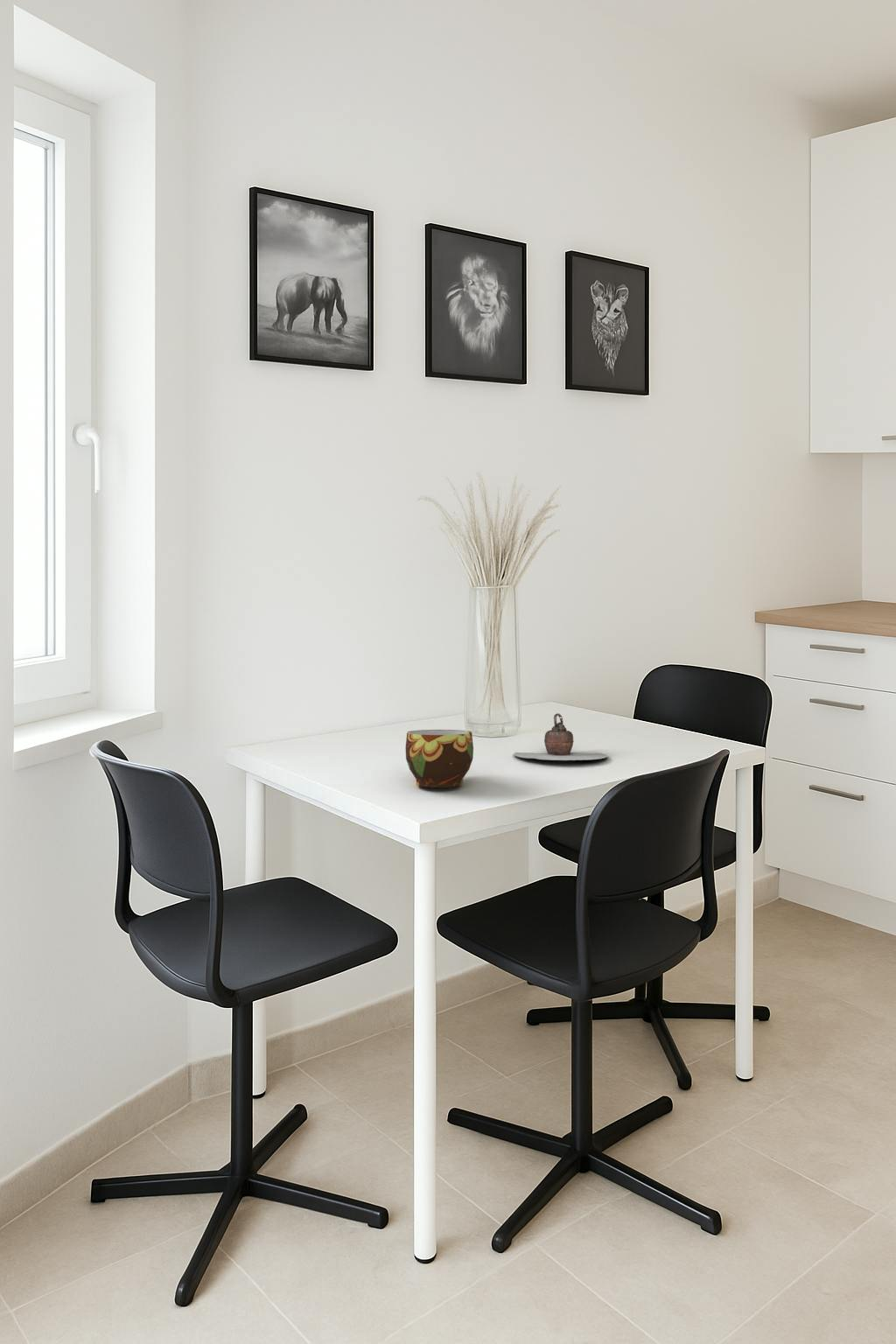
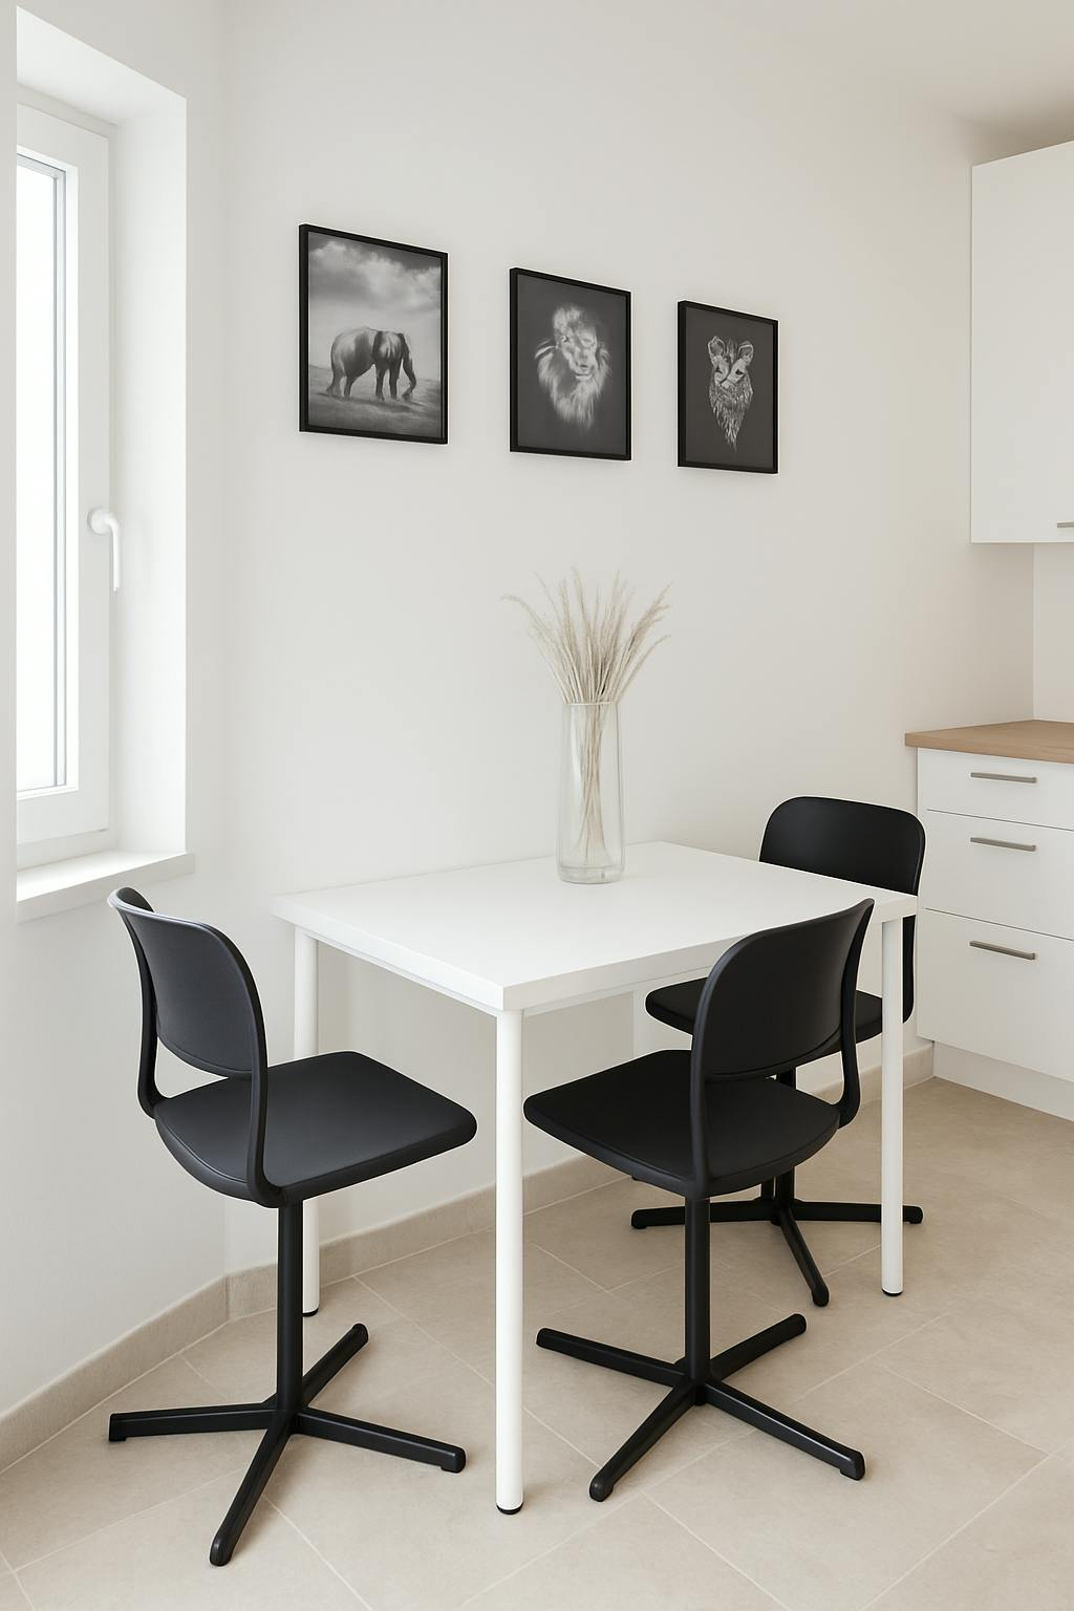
- teapot [513,712,609,761]
- cup [405,729,474,788]
